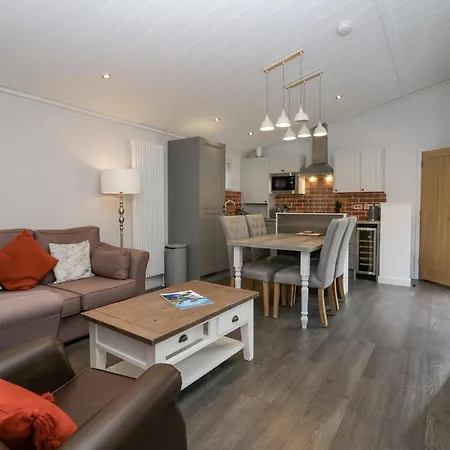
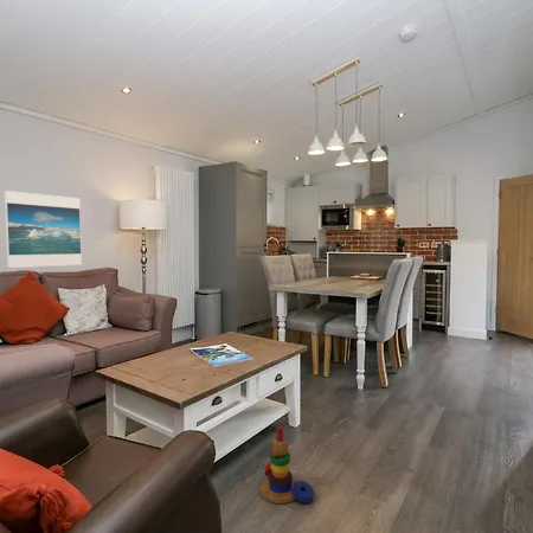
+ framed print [4,190,83,269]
+ stacking toy [259,425,315,505]
